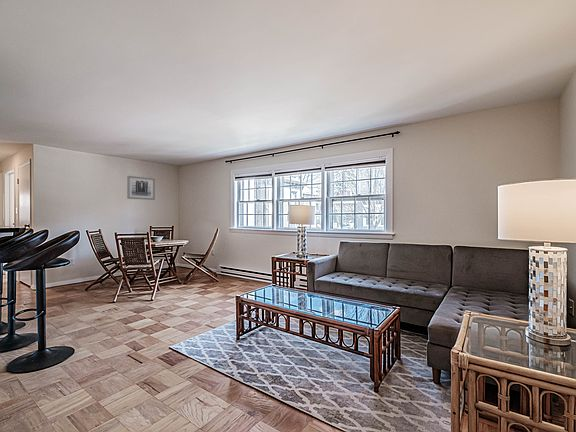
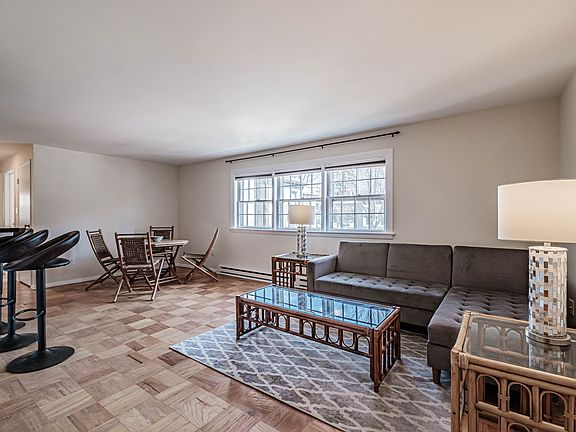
- wall art [126,175,156,201]
